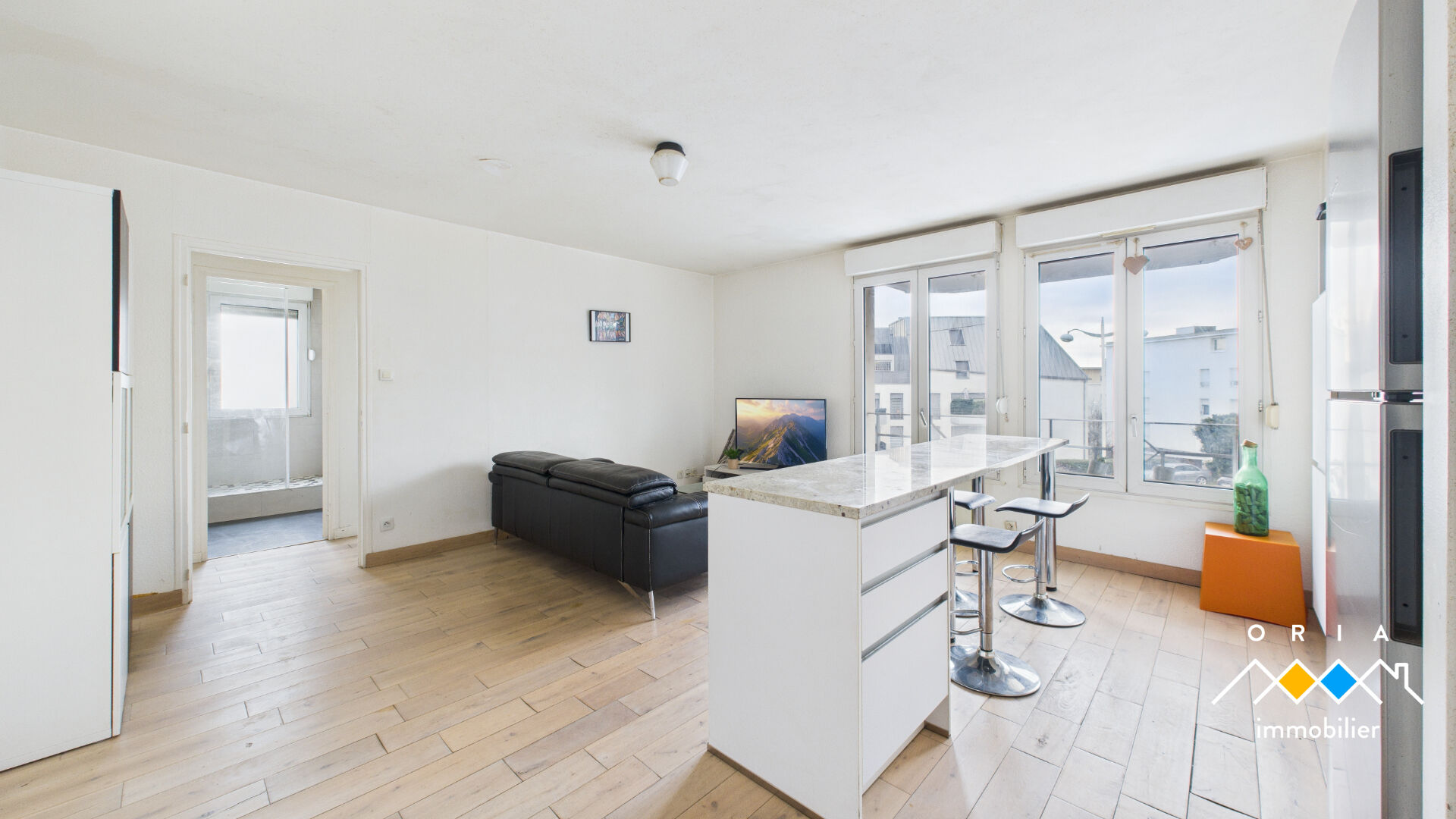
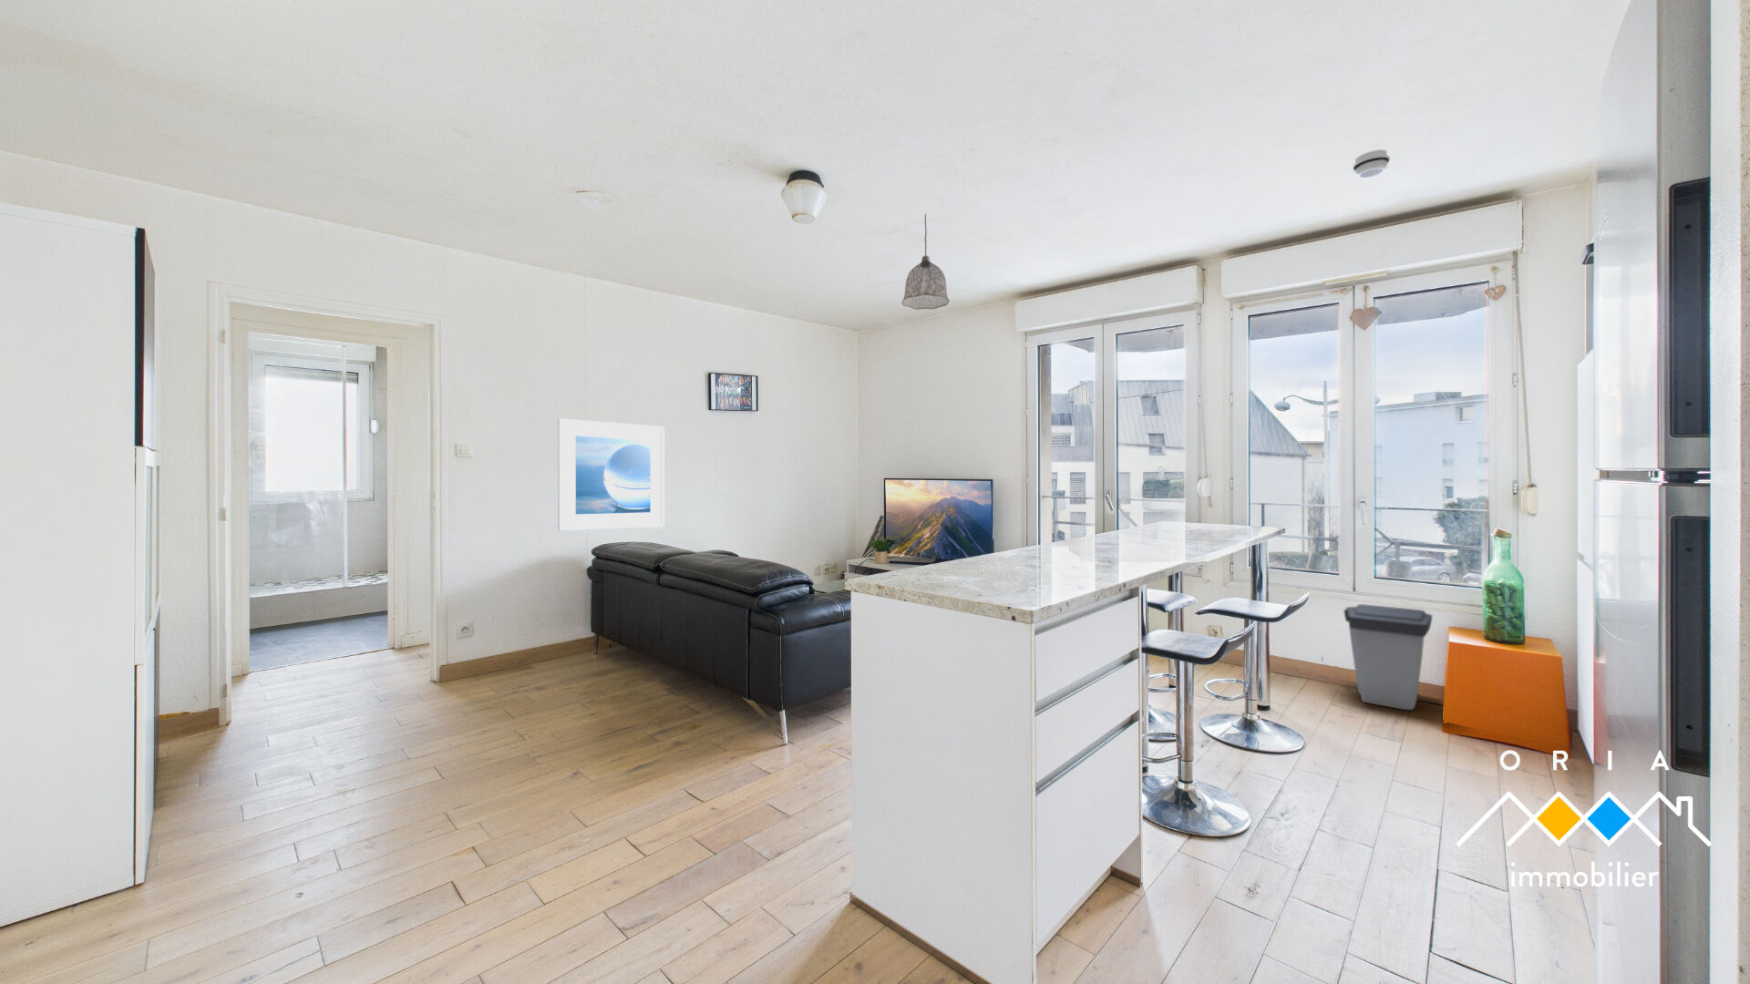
+ smoke detector [1352,149,1391,179]
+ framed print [556,417,666,532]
+ trash can [1343,603,1434,710]
+ pendant lamp [901,213,951,311]
